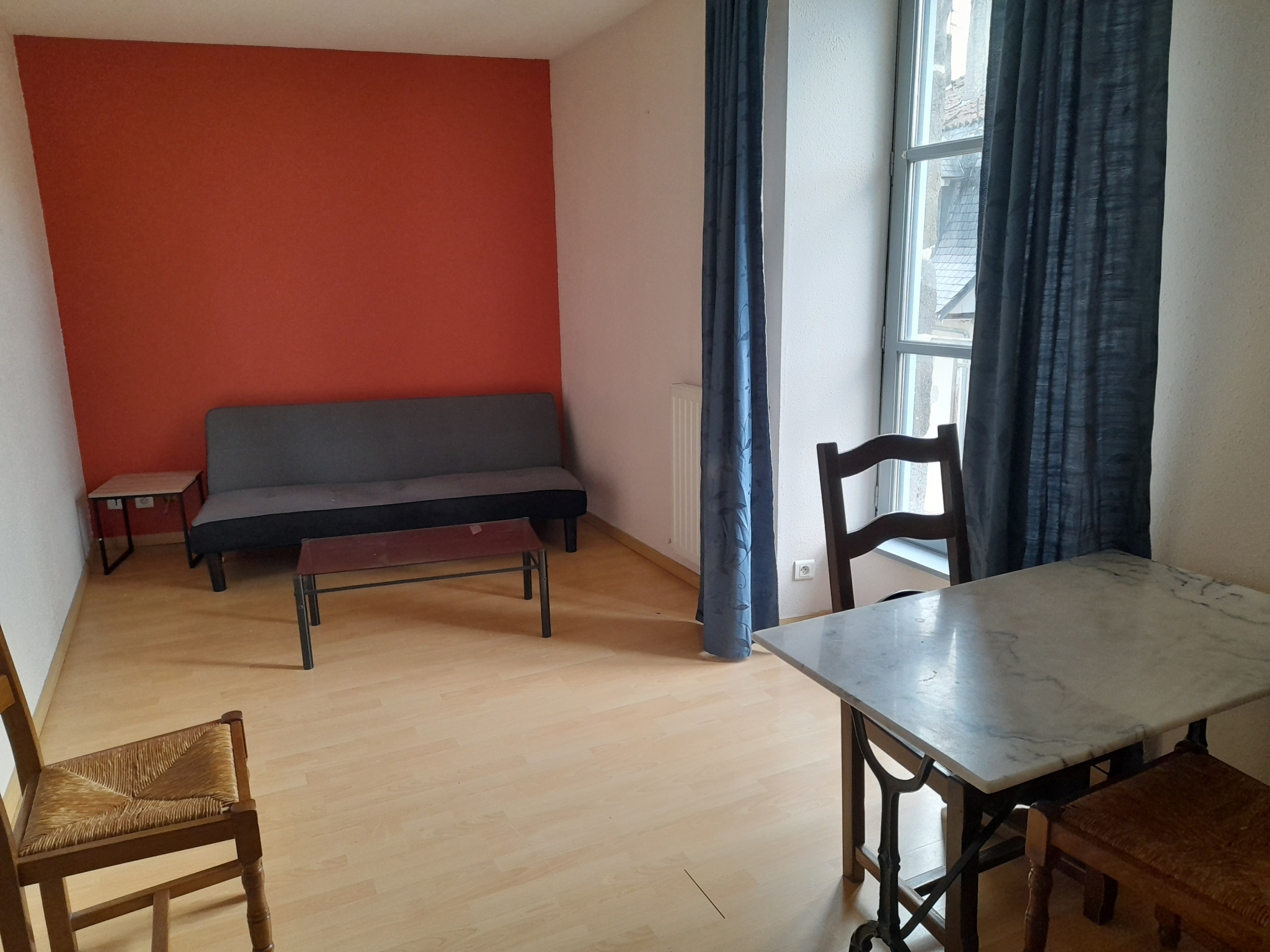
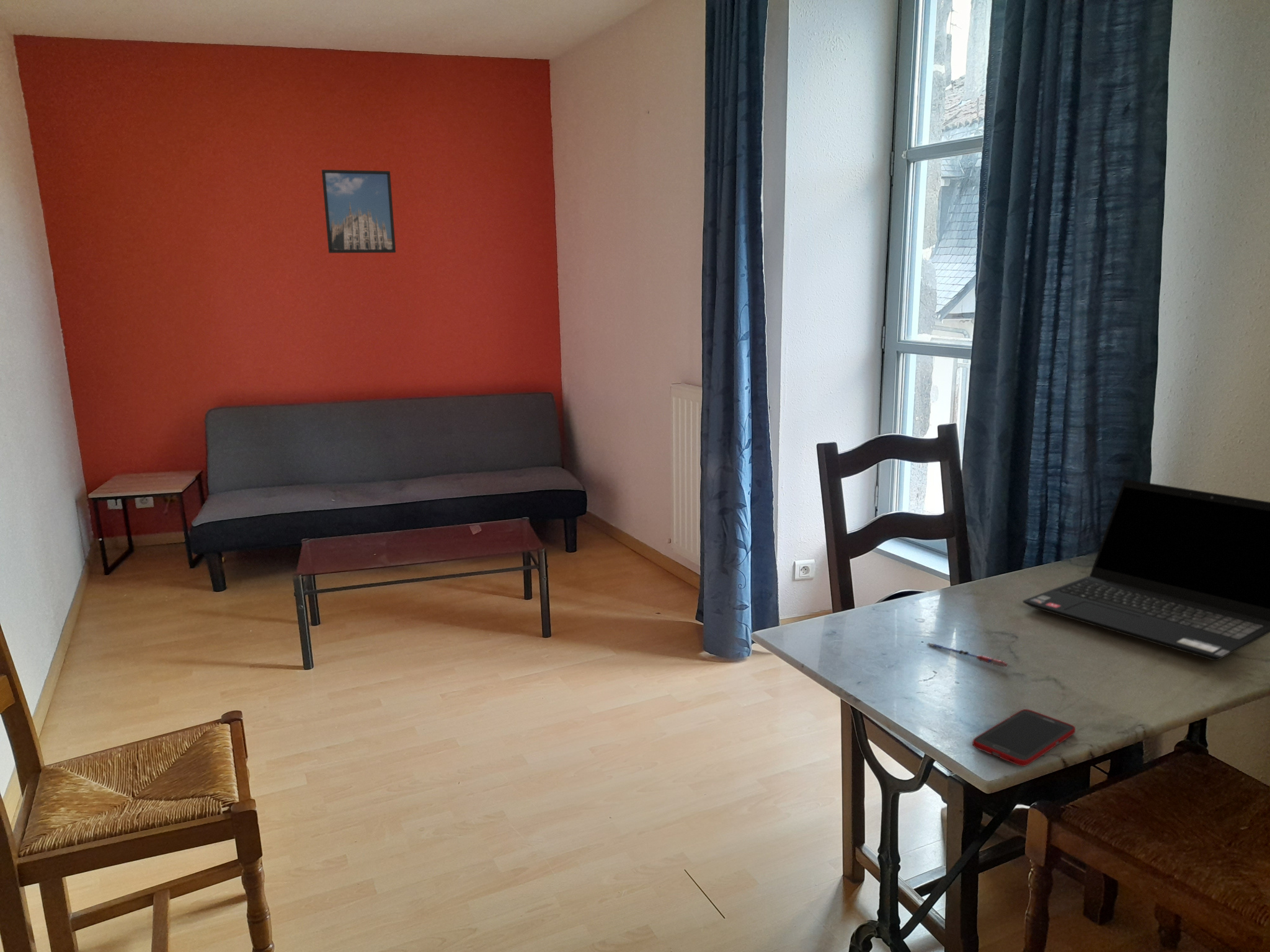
+ laptop computer [1022,479,1270,661]
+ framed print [321,169,396,253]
+ cell phone [972,708,1076,767]
+ pen [927,642,1008,668]
